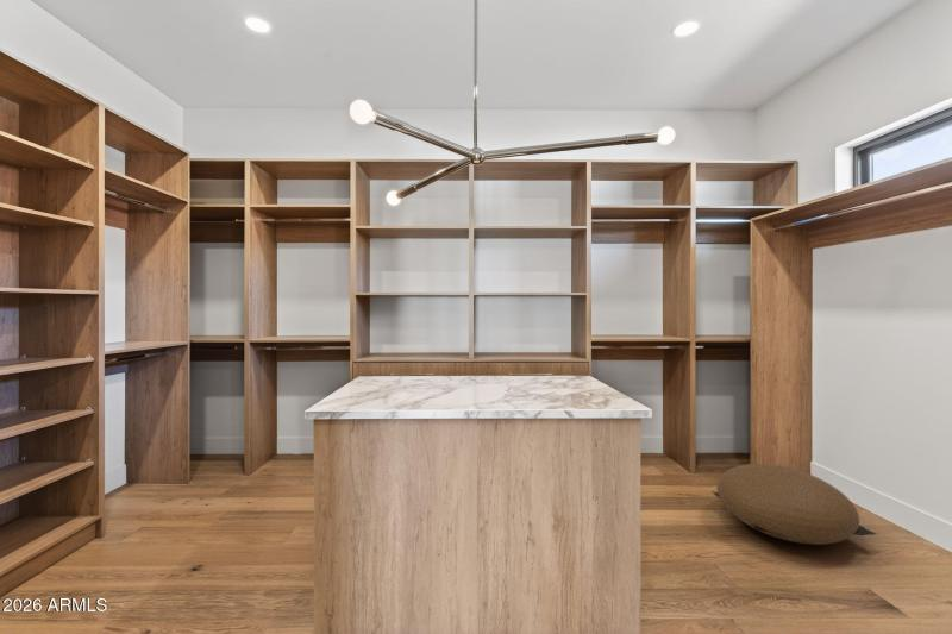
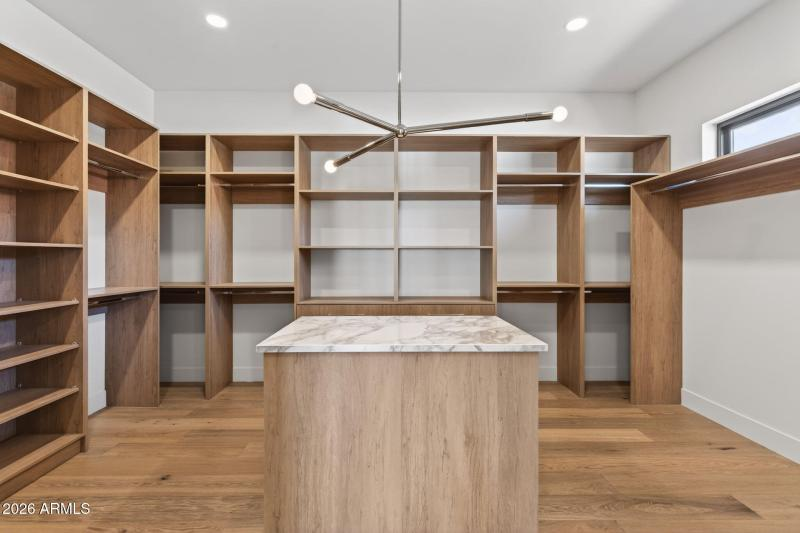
- pouf [710,463,876,546]
